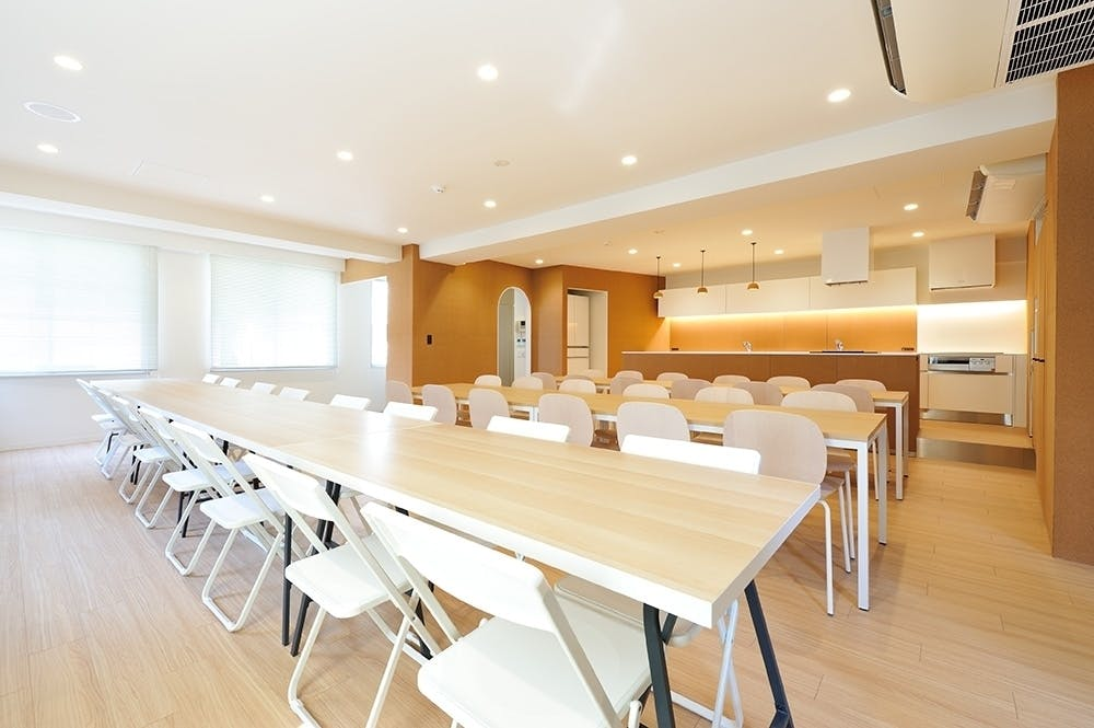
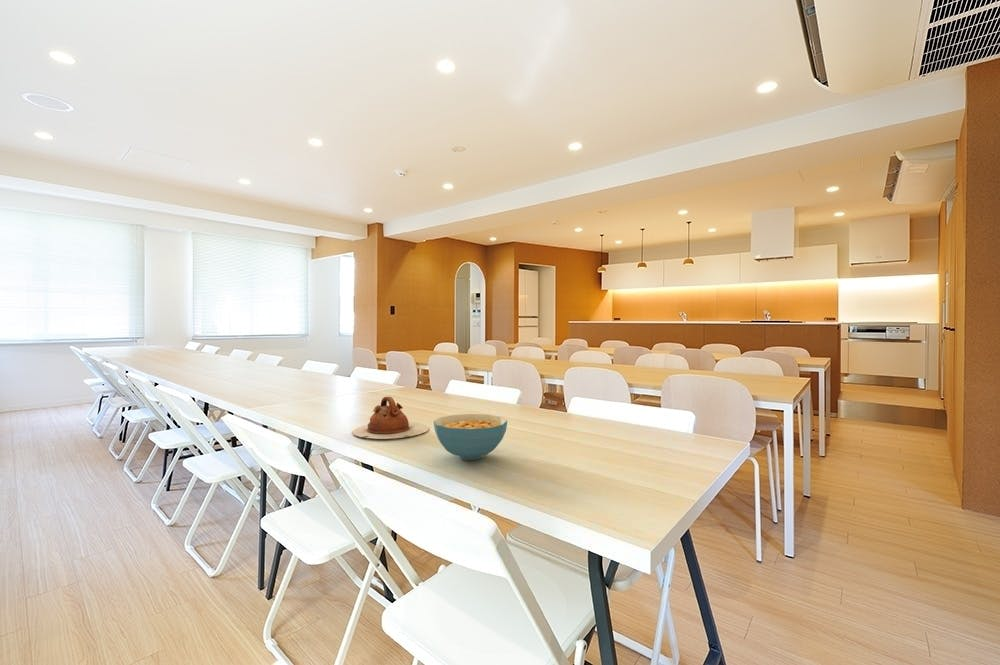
+ cereal bowl [433,413,508,461]
+ teapot [352,396,430,440]
